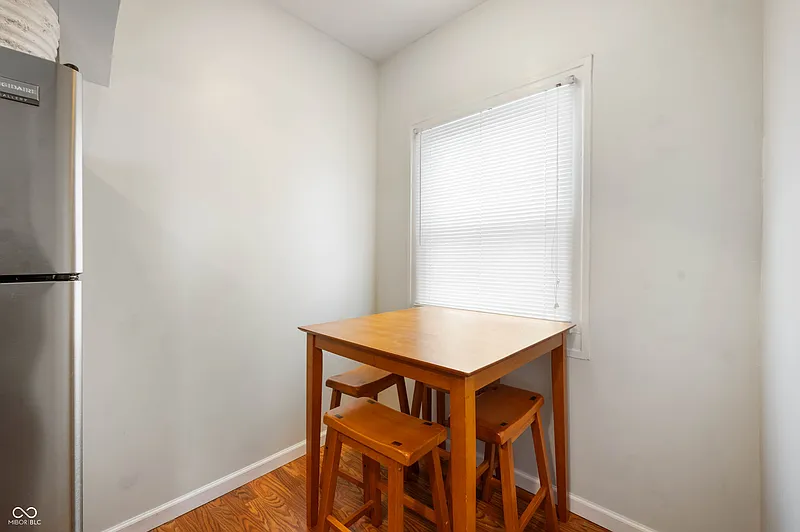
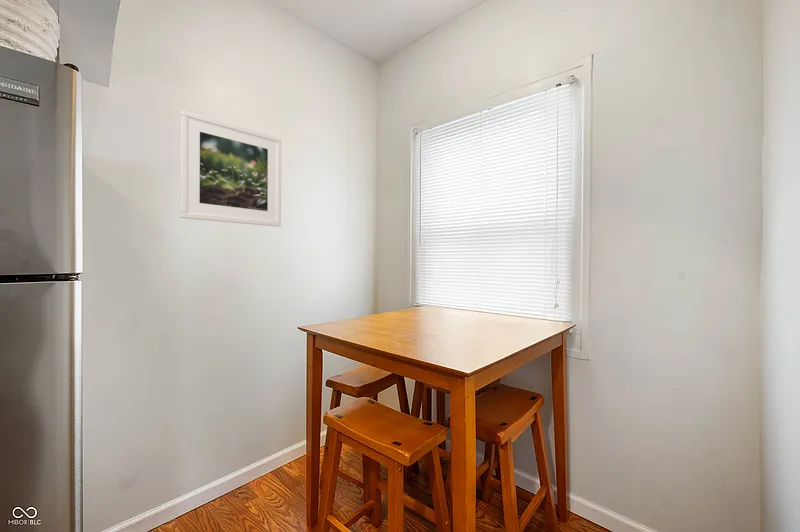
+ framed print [179,109,282,228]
